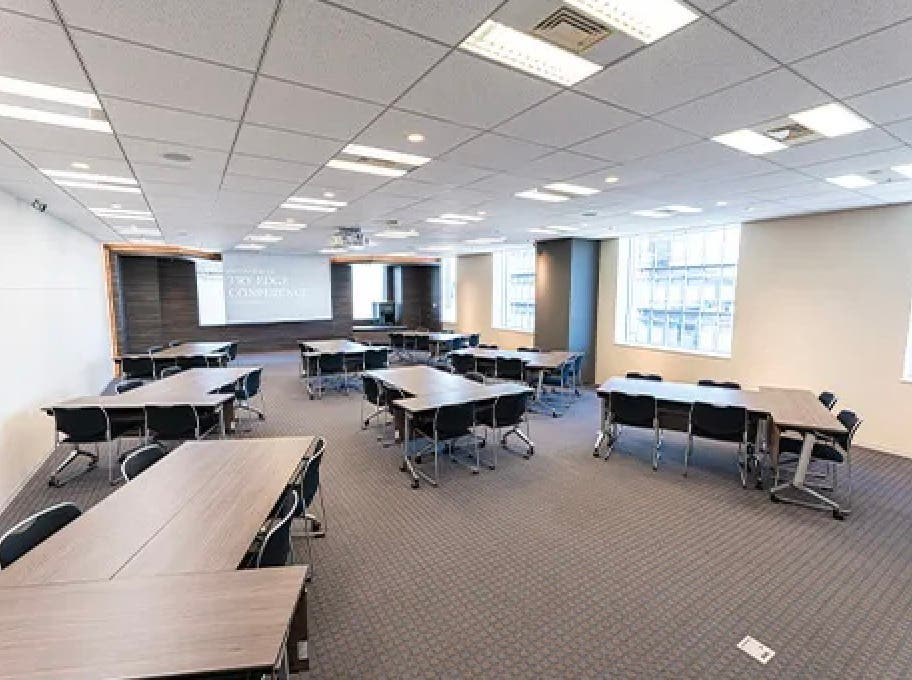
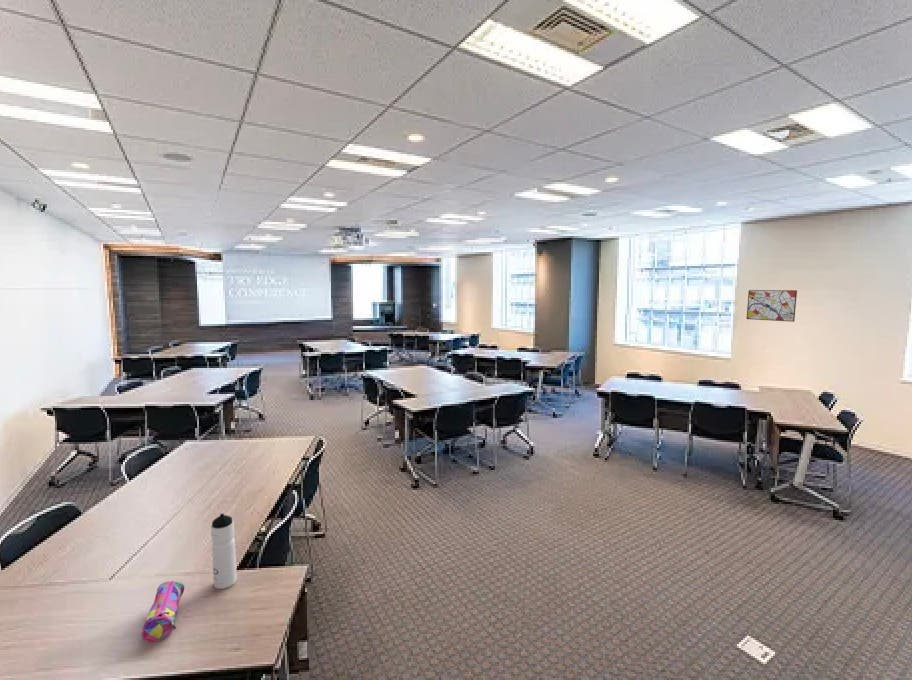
+ water bottle [210,512,238,590]
+ wall art [746,289,798,323]
+ pencil case [141,580,185,643]
